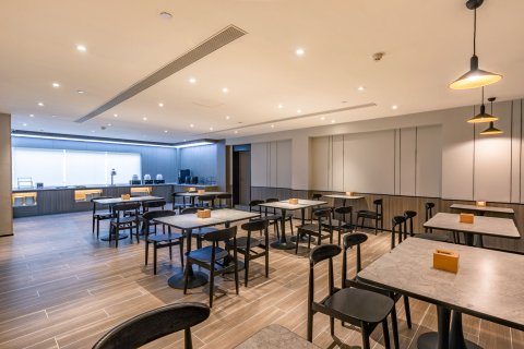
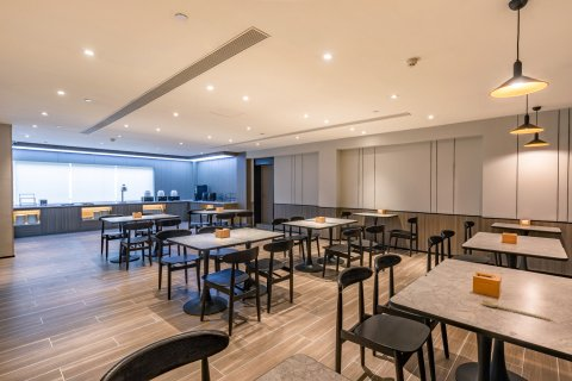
+ spoon [479,299,552,321]
